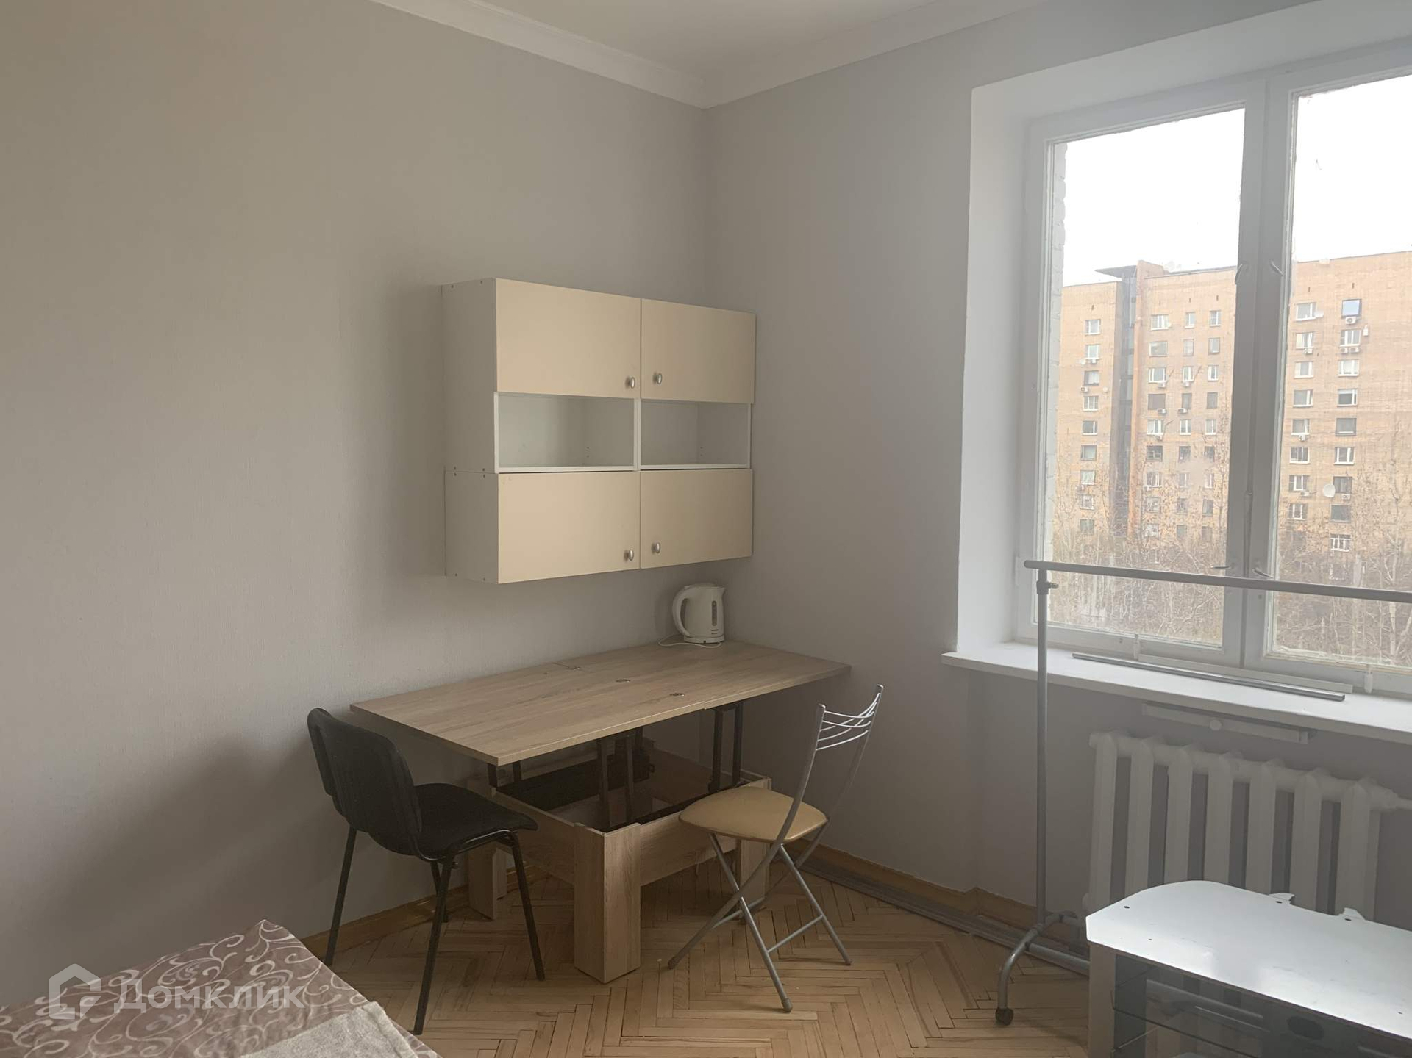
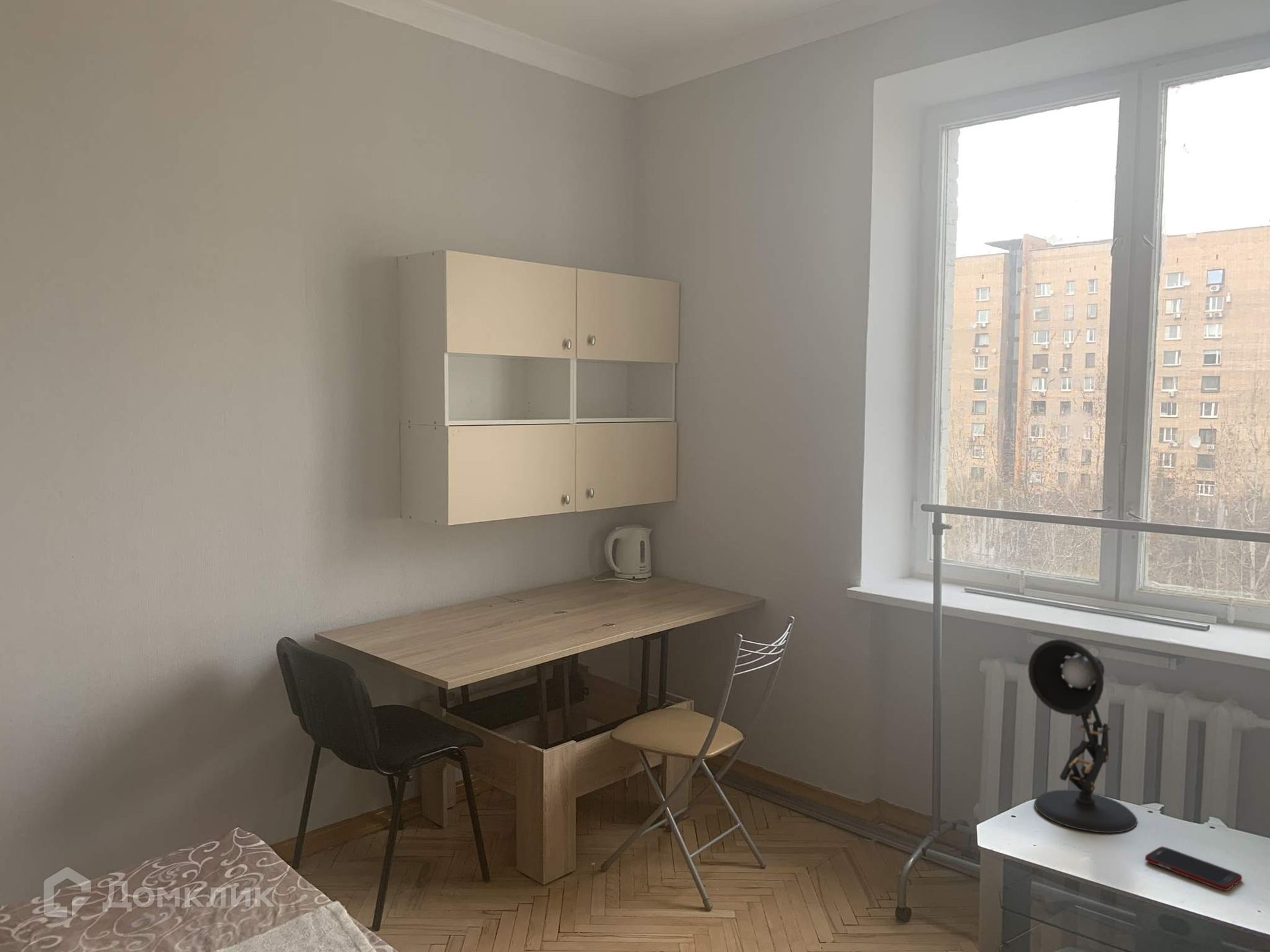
+ cell phone [1144,846,1243,891]
+ desk lamp [1027,639,1138,834]
